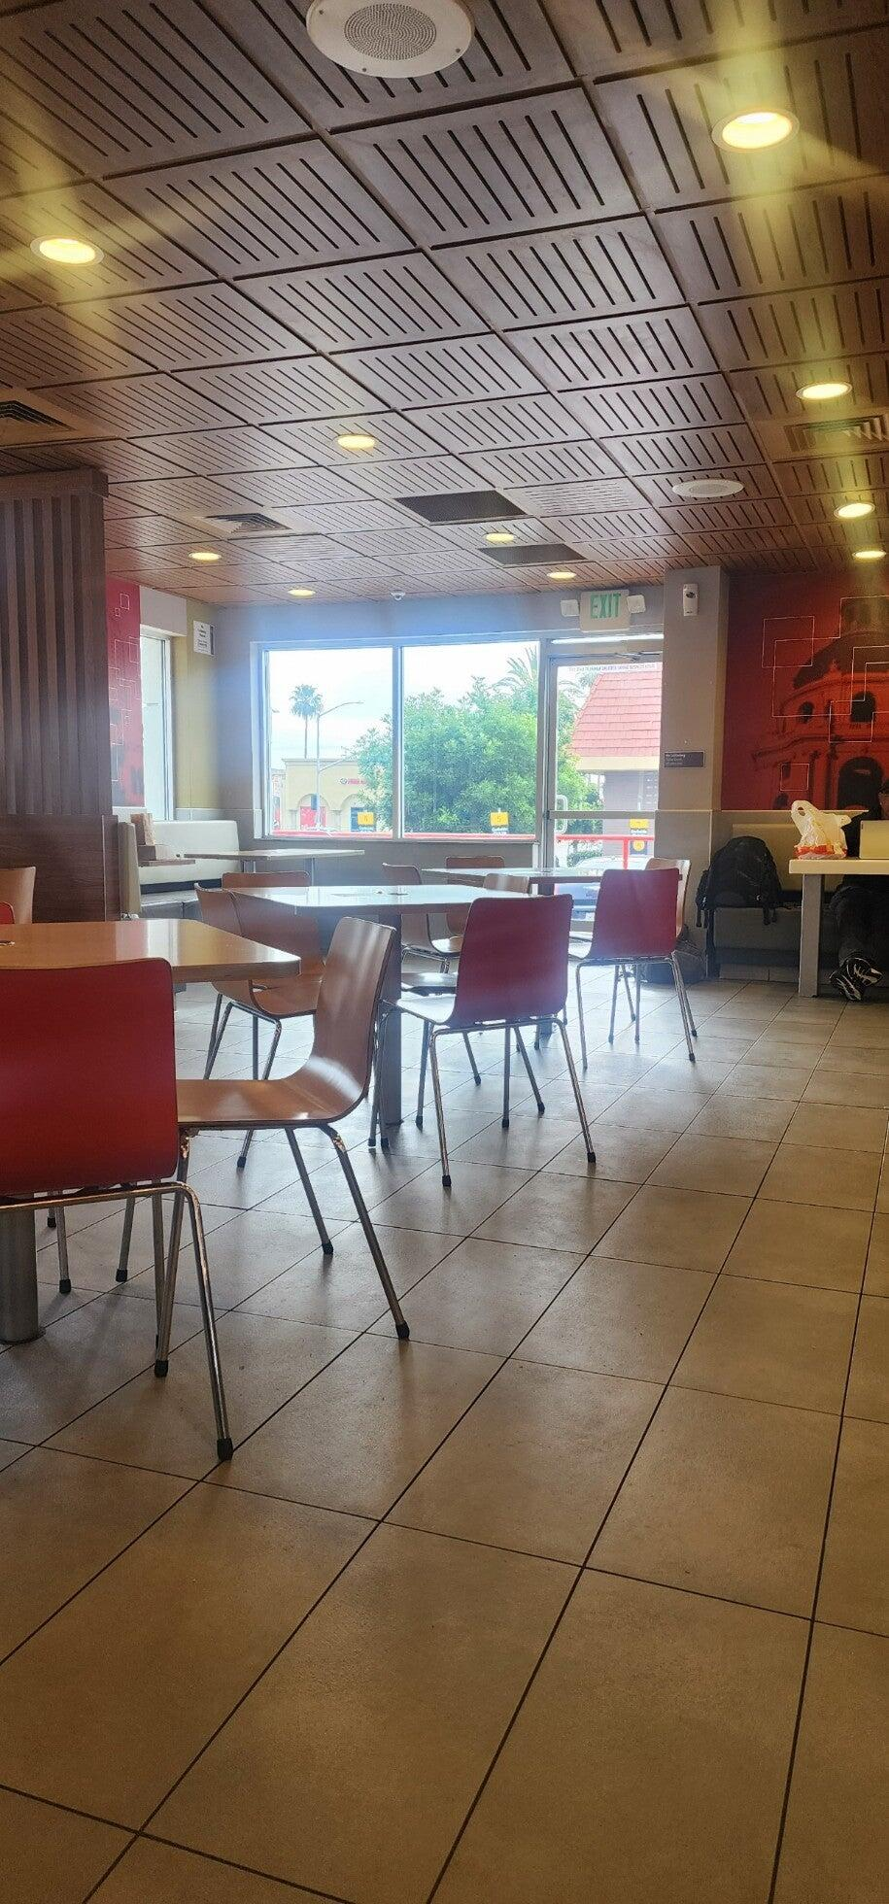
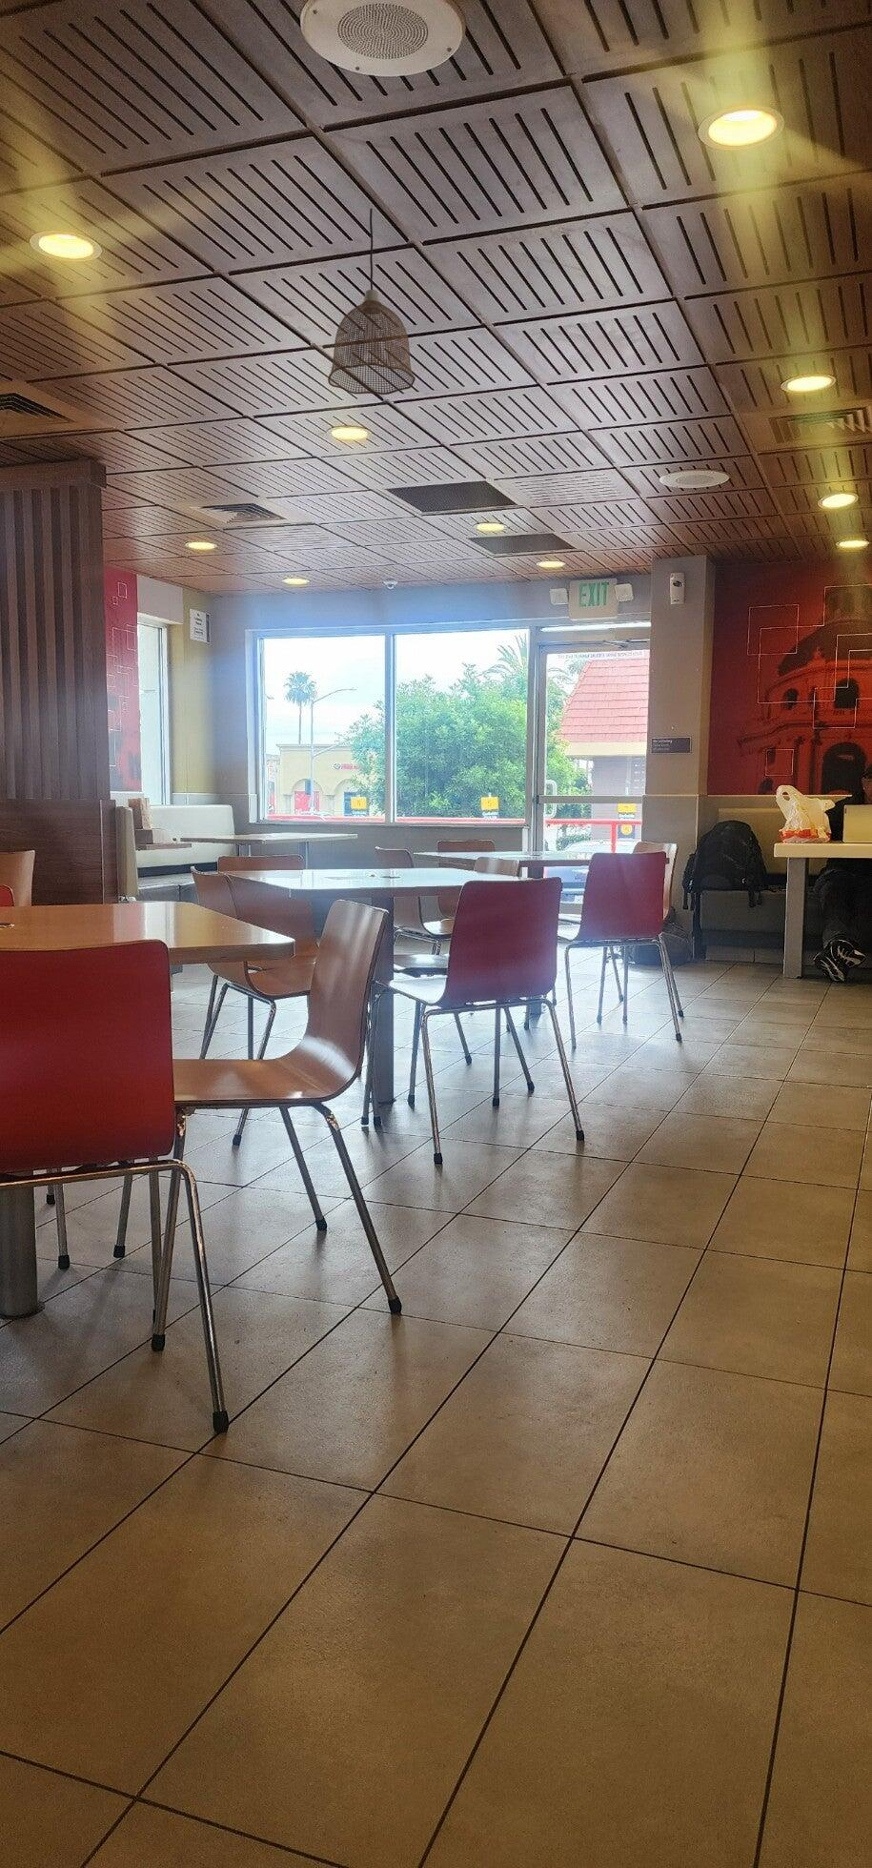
+ pendant lamp [326,207,417,396]
